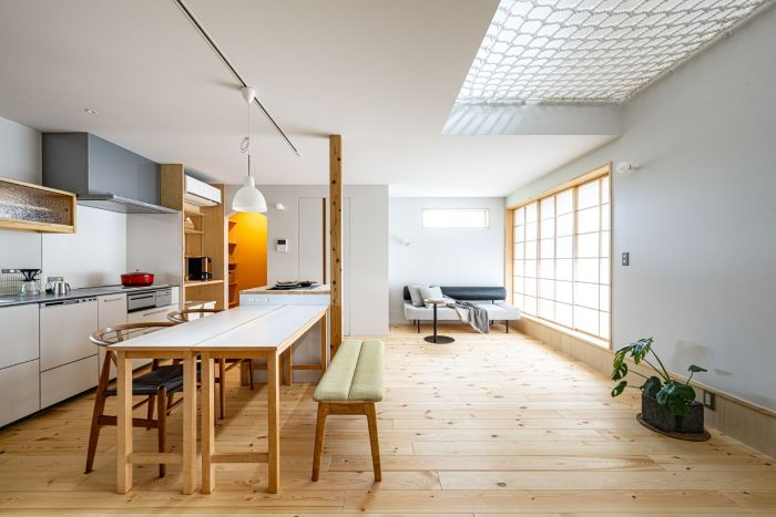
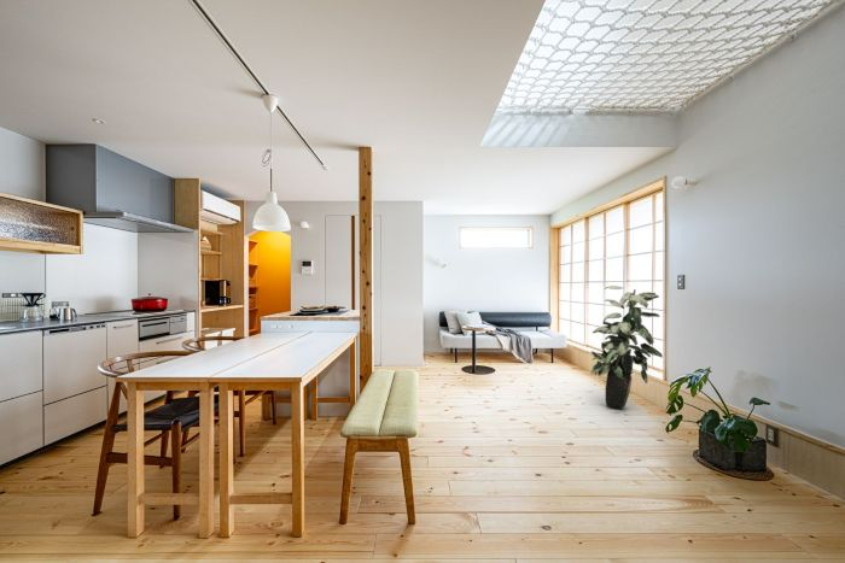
+ indoor plant [590,285,664,411]
